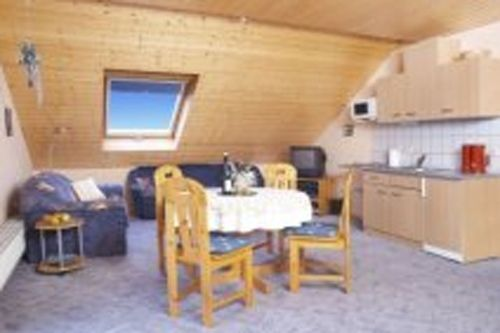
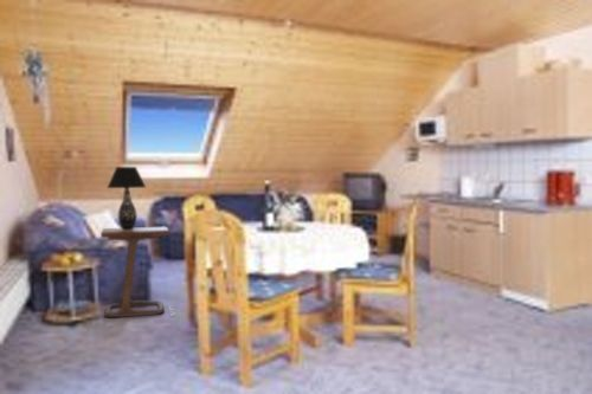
+ table lamp [105,166,147,231]
+ side table [99,225,176,318]
